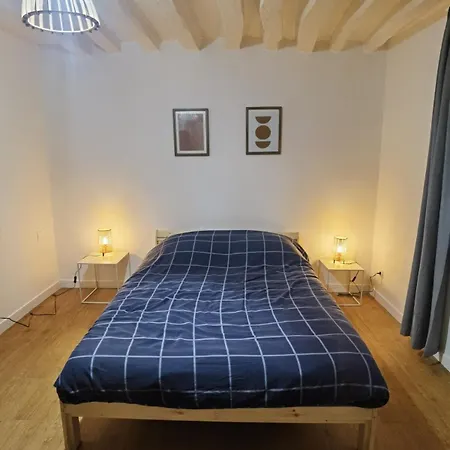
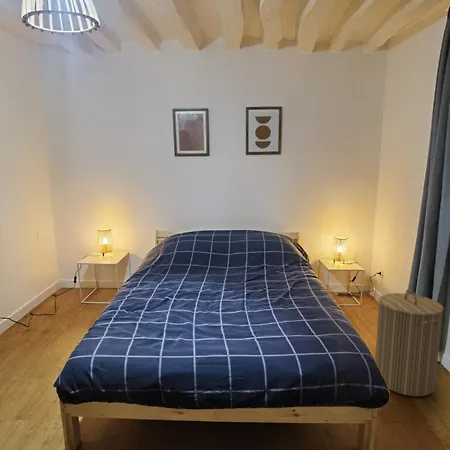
+ laundry hamper [374,288,445,397]
